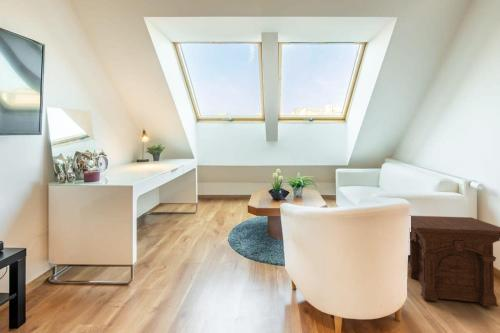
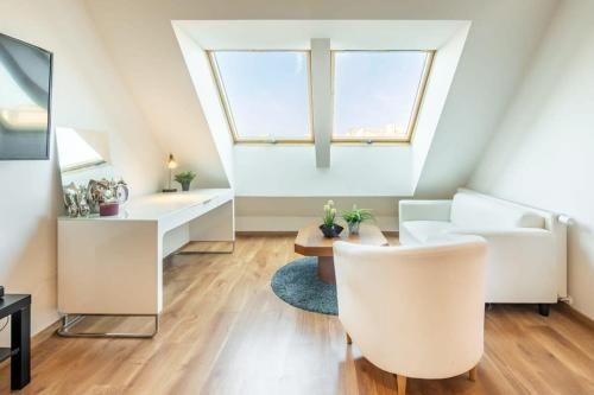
- side table [408,215,500,308]
